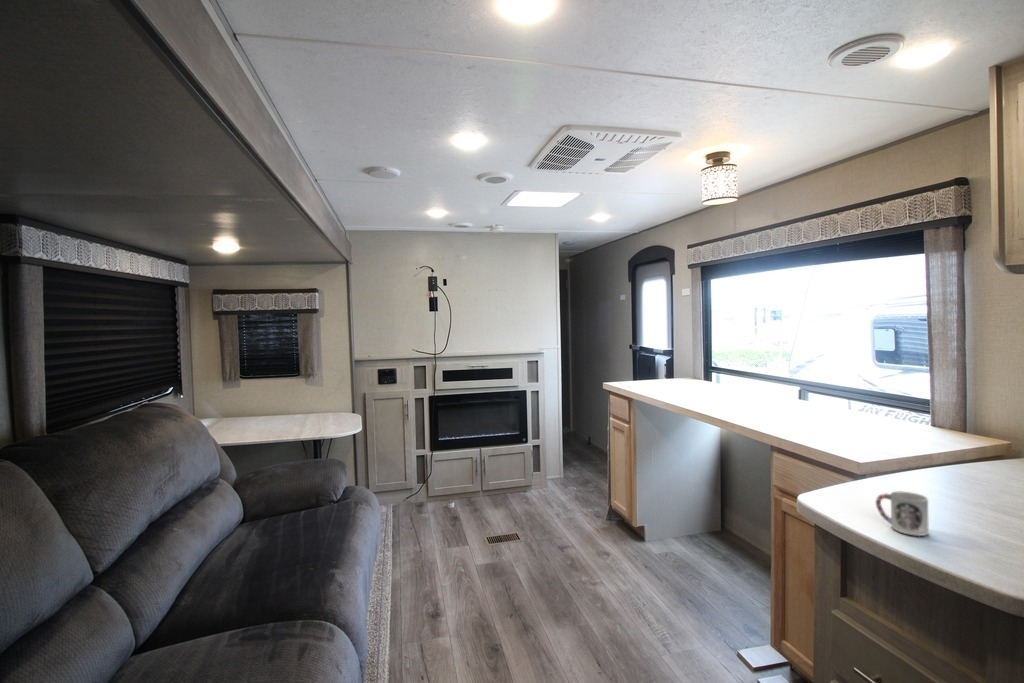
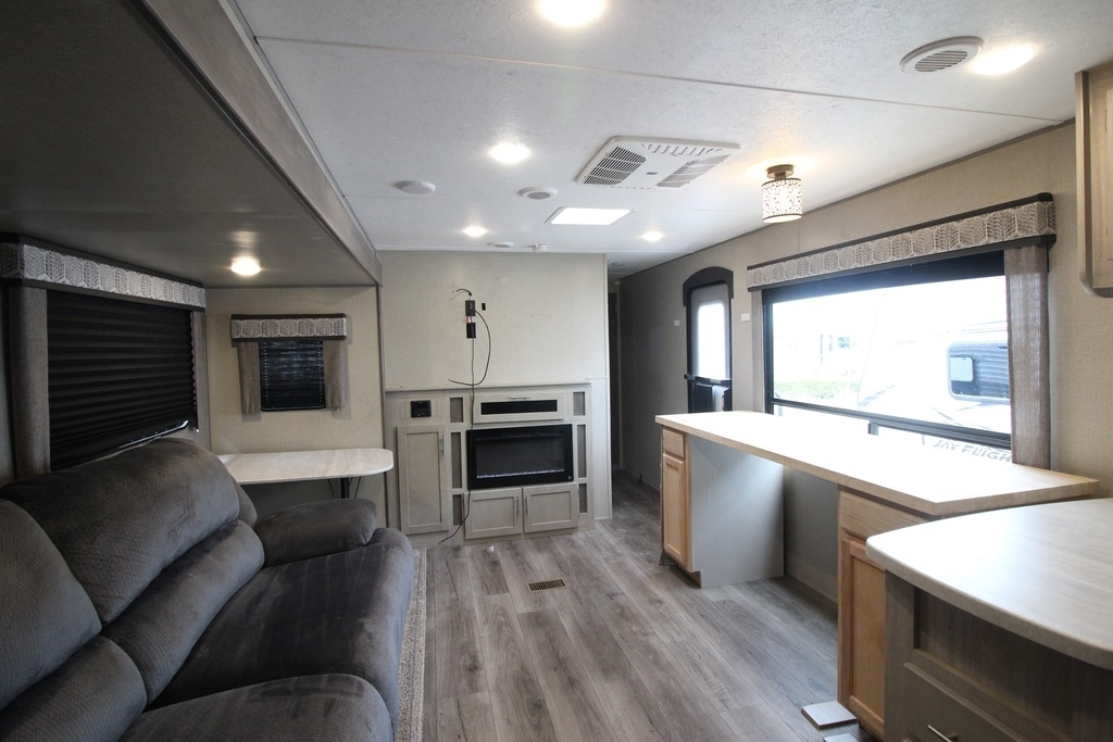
- cup [875,490,930,537]
